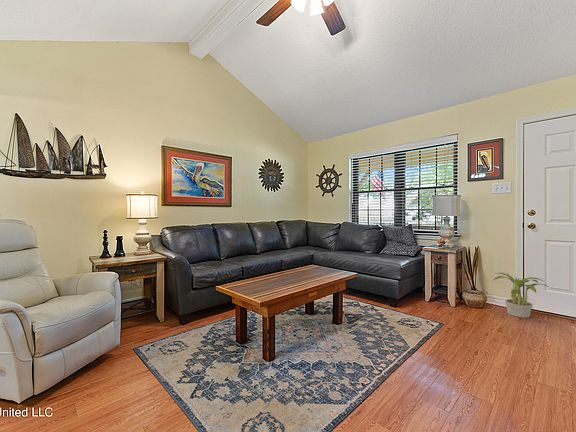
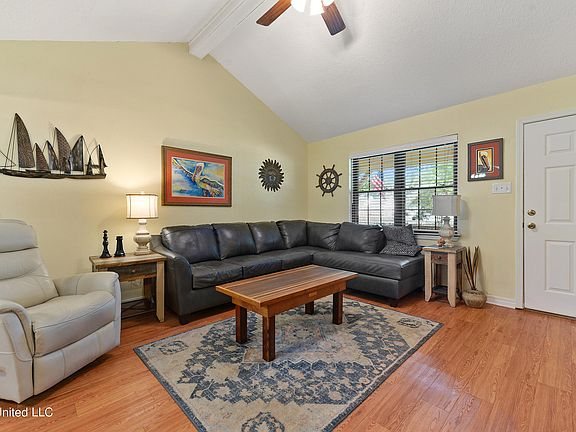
- potted plant [493,272,549,319]
